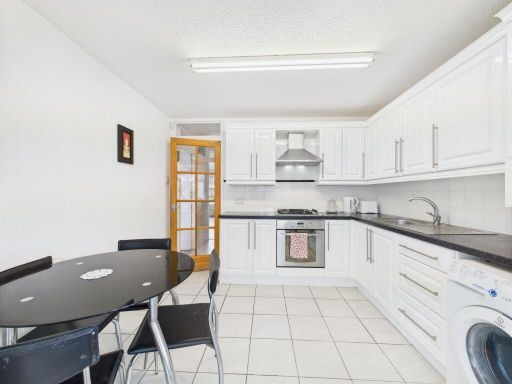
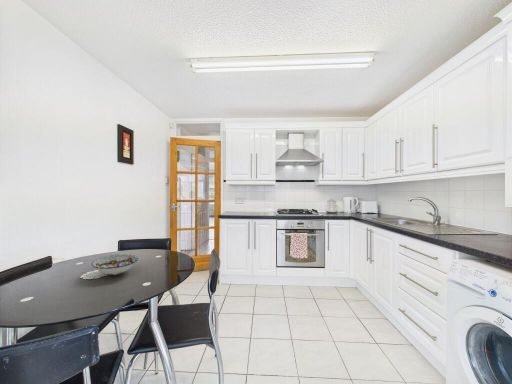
+ bowl [90,253,139,276]
